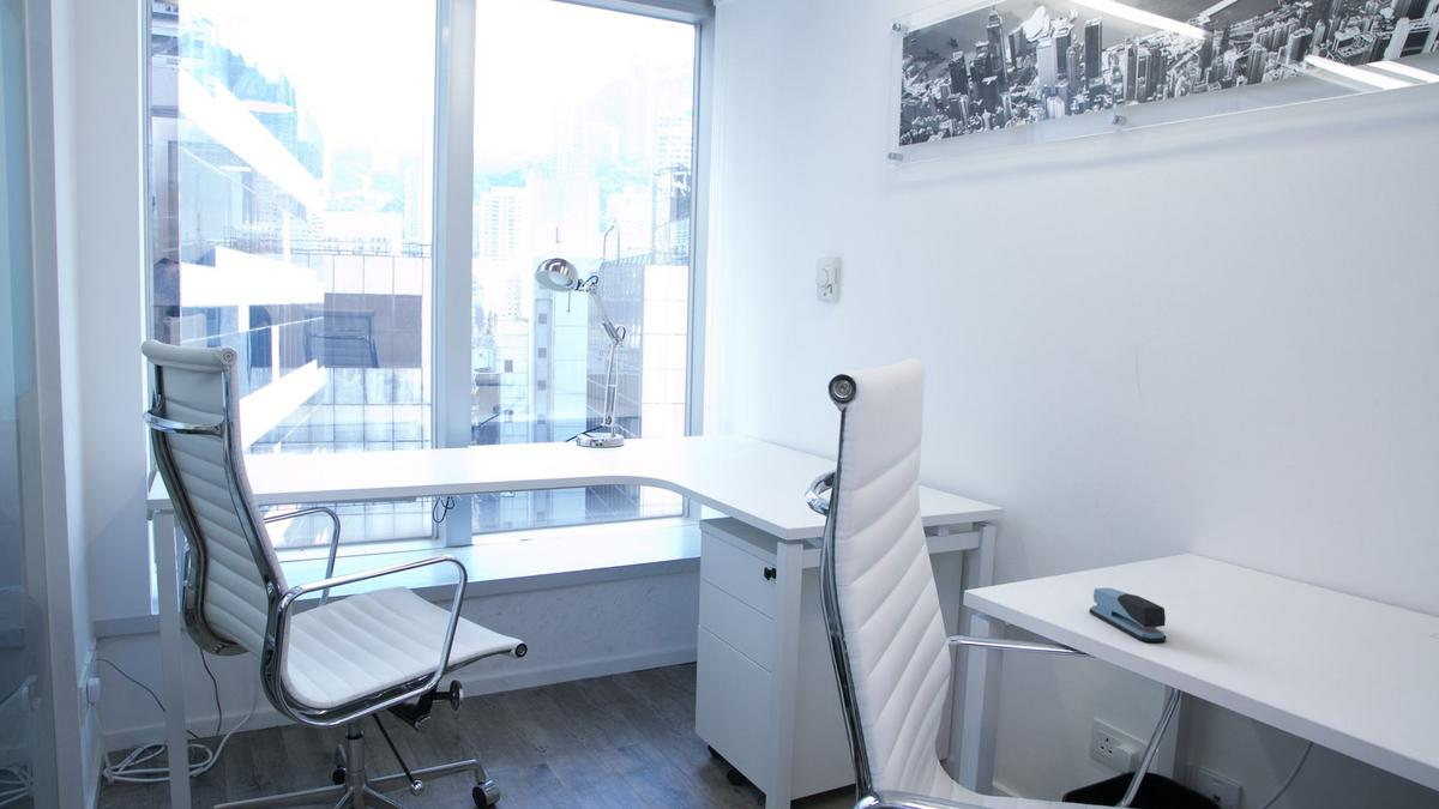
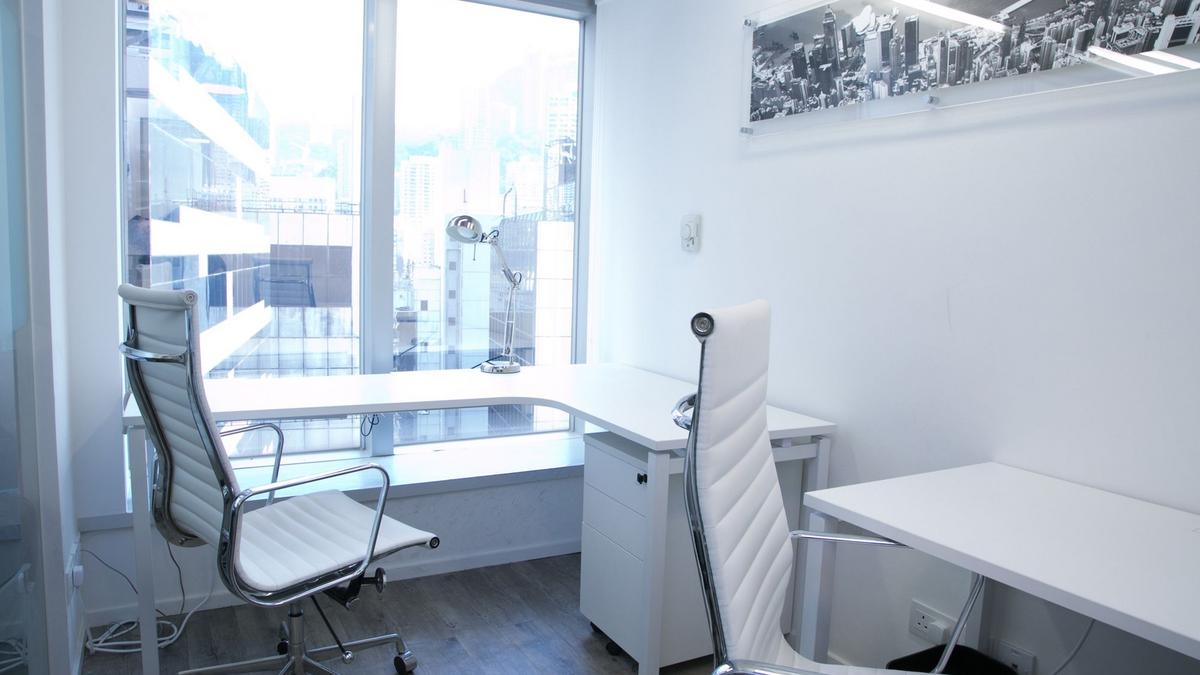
- stapler [1088,587,1167,644]
